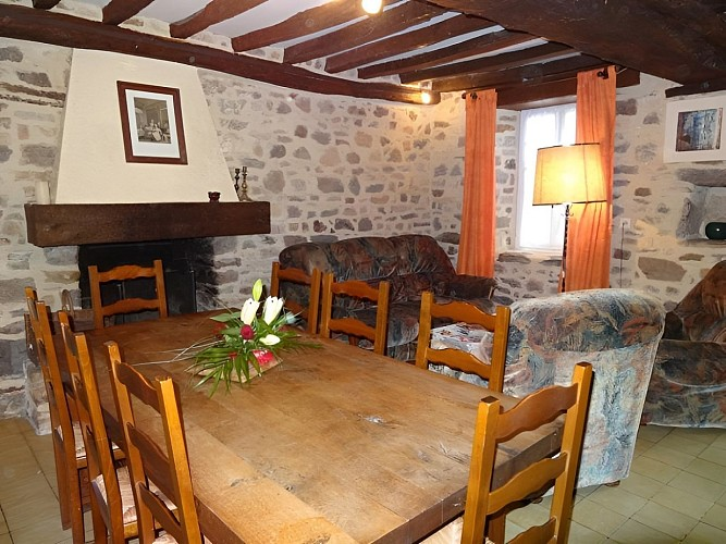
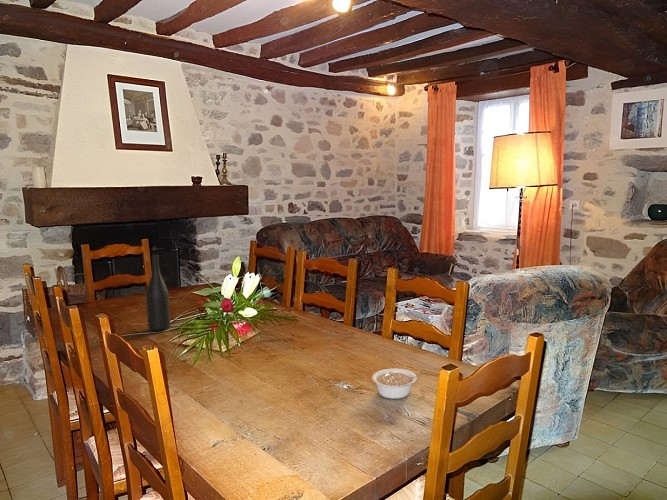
+ legume [371,367,427,400]
+ wine bottle [145,253,171,332]
